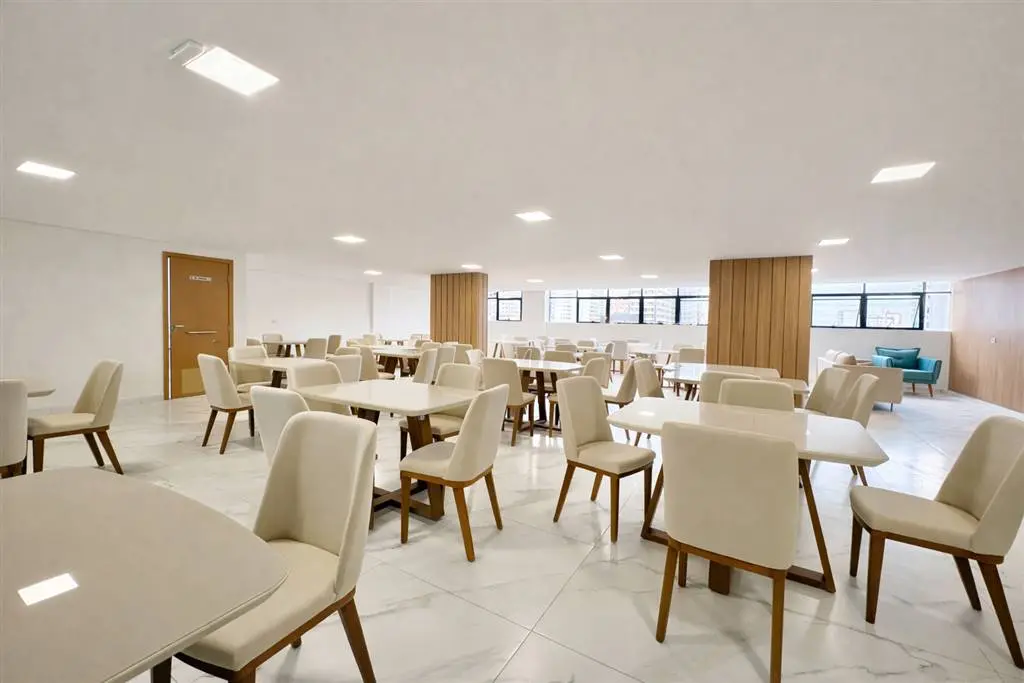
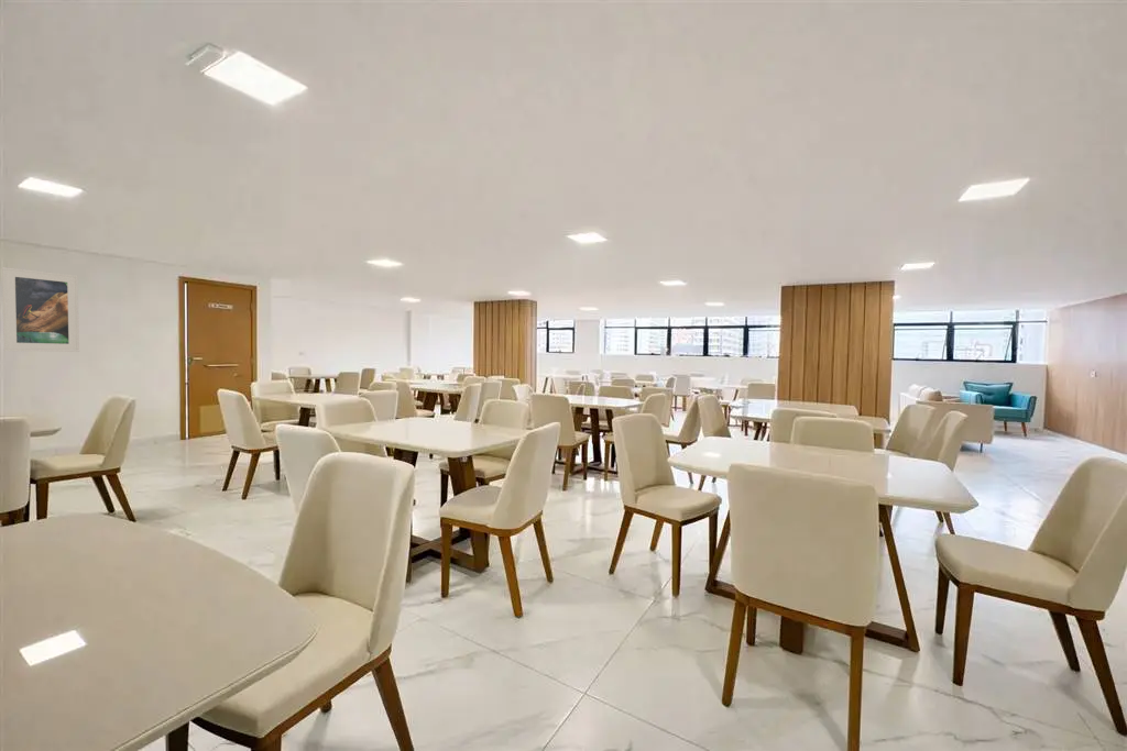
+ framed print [1,266,80,353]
